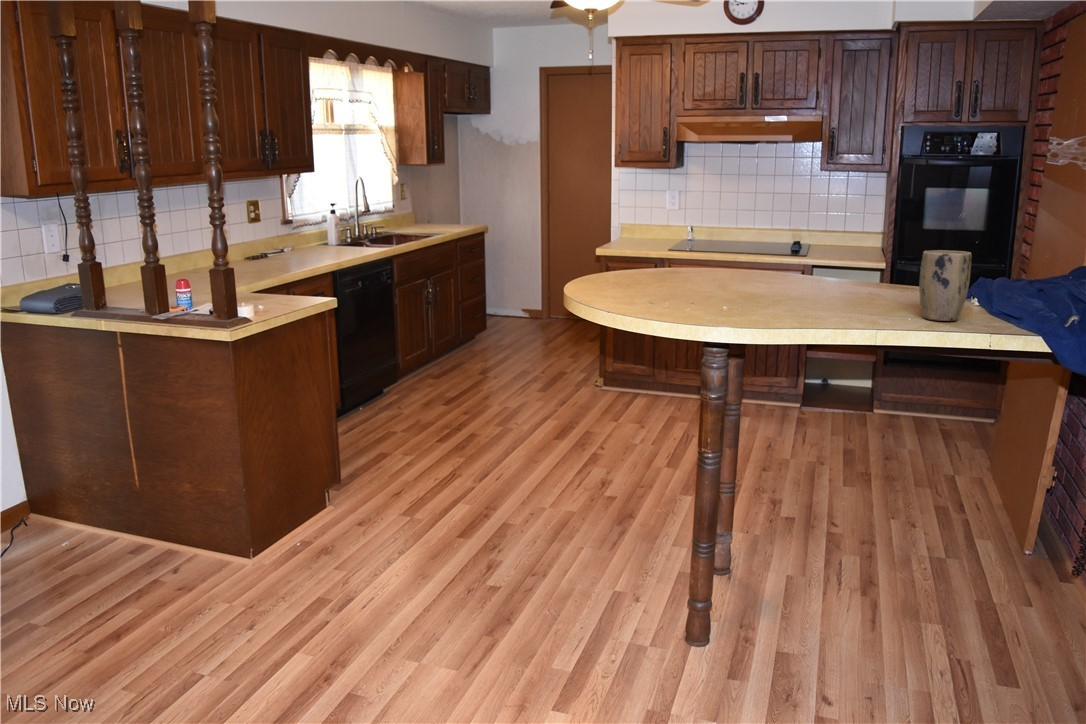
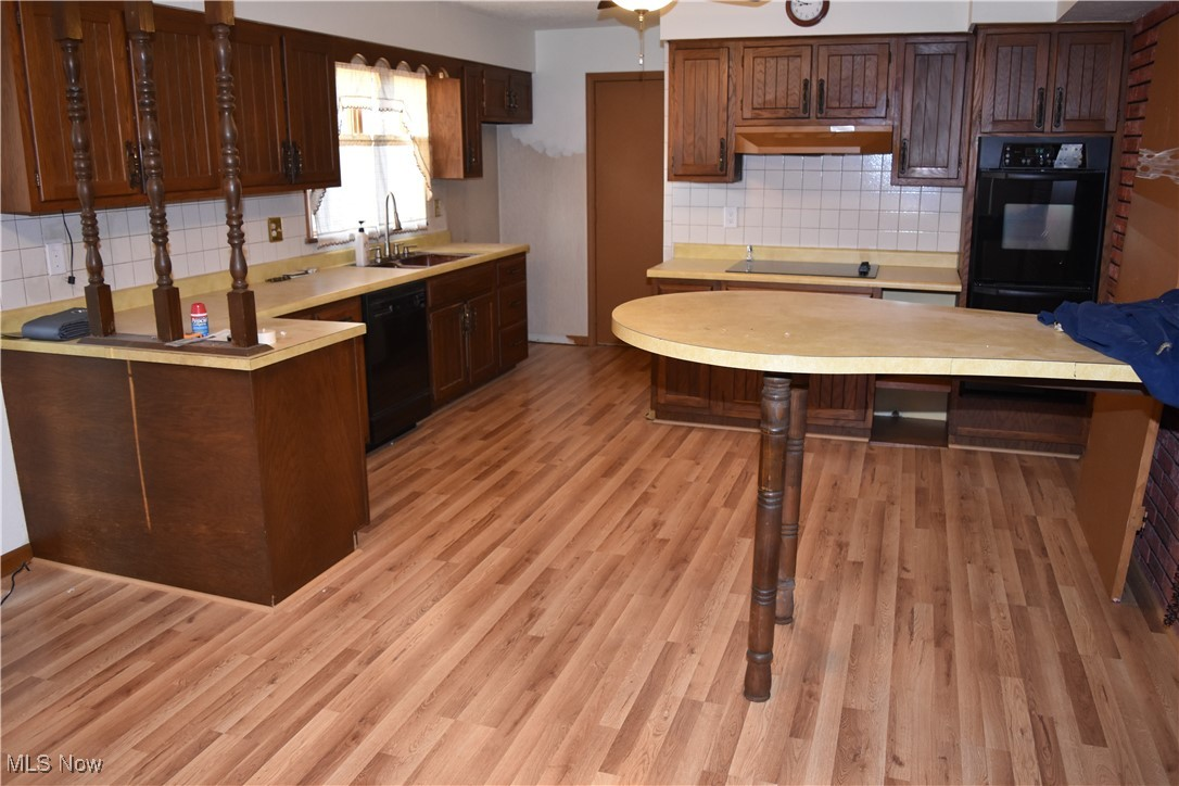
- plant pot [918,249,972,322]
